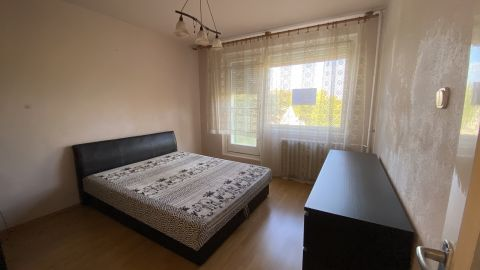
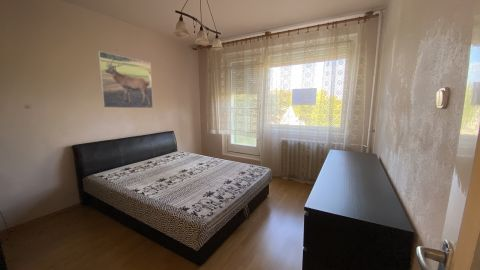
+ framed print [97,50,154,109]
